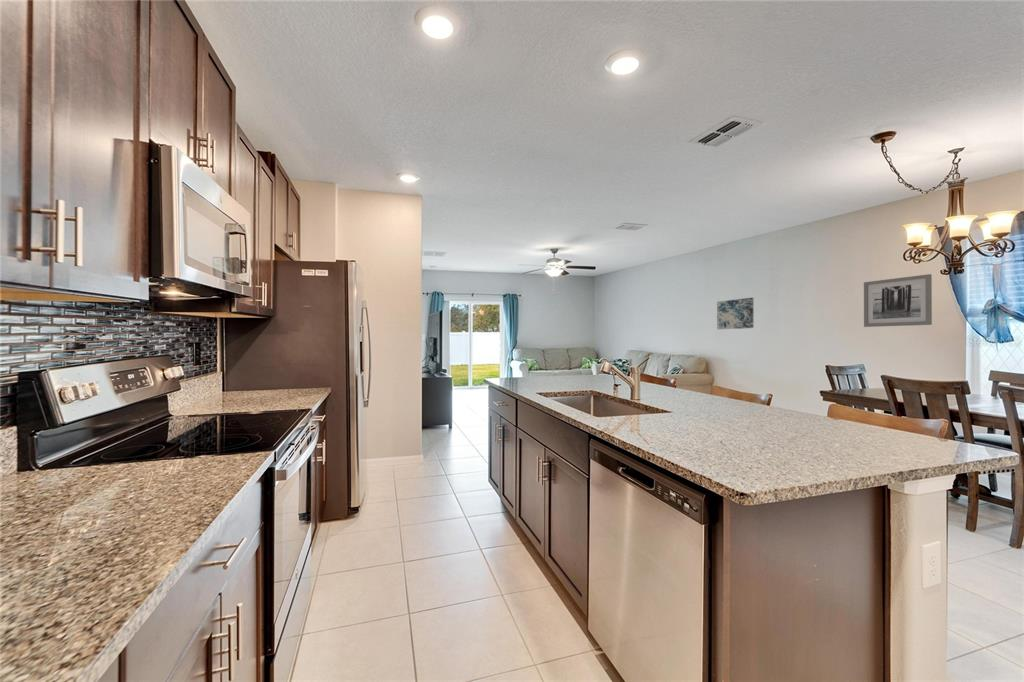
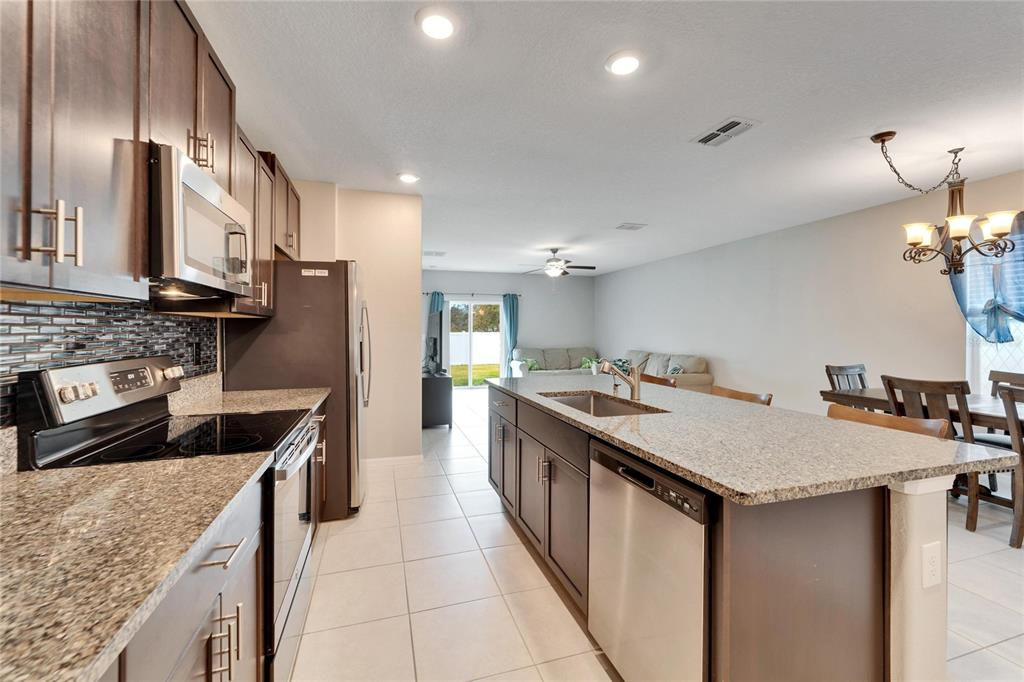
- wall art [863,273,933,328]
- wall art [716,297,754,330]
